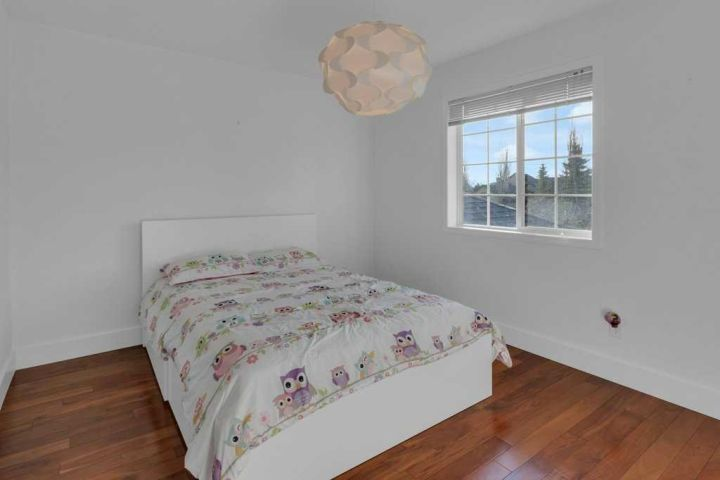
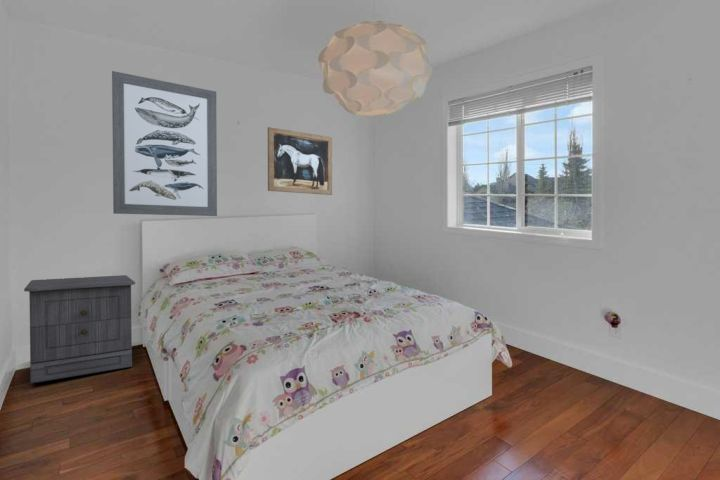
+ nightstand [23,274,136,384]
+ wall art [111,70,218,217]
+ wall art [267,126,333,196]
